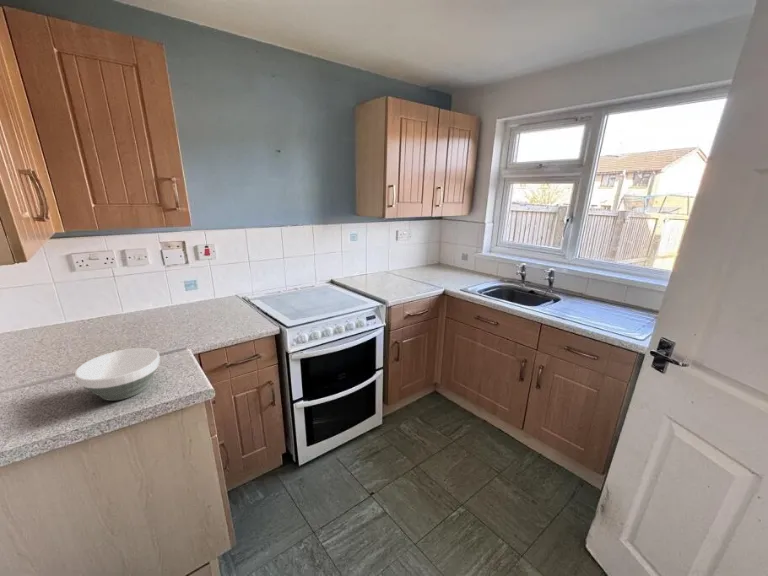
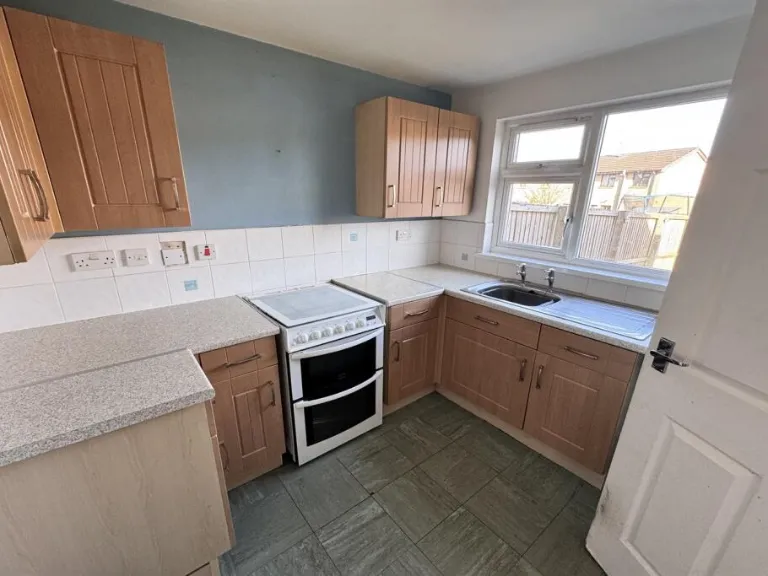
- bowl [74,347,161,402]
